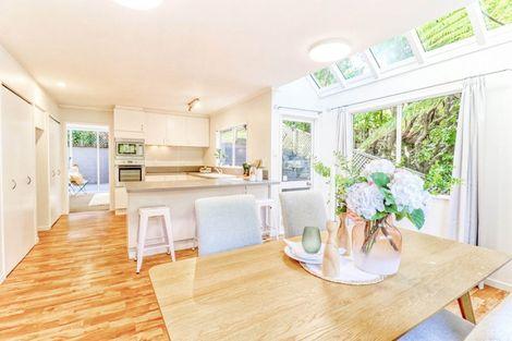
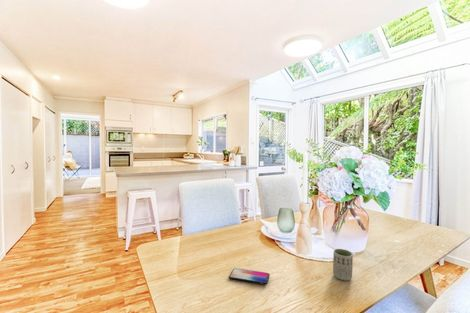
+ cup [332,248,354,282]
+ smartphone [228,267,270,285]
